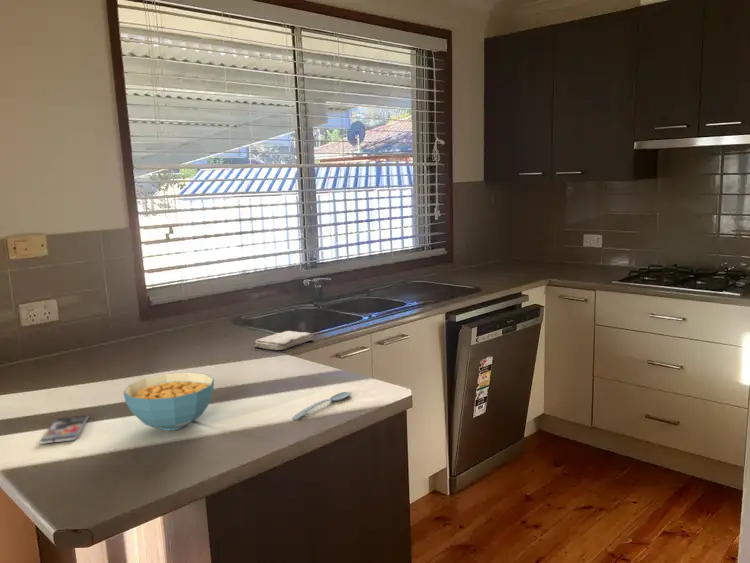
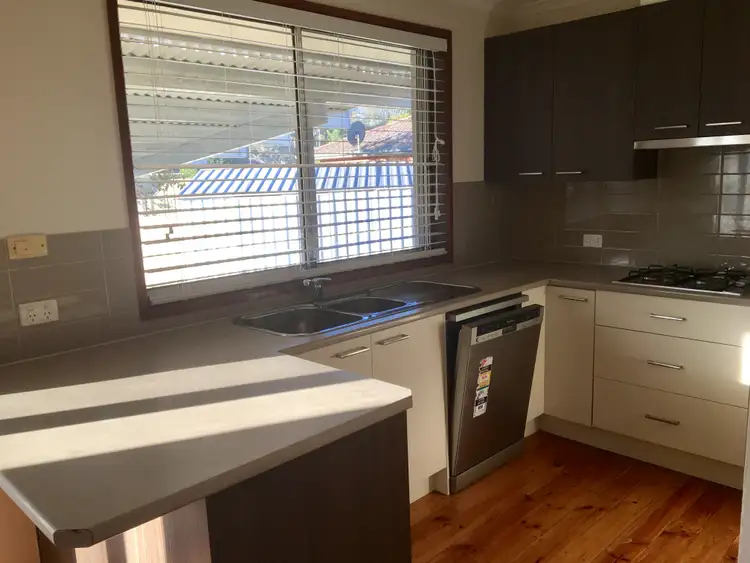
- smartphone [39,414,89,445]
- washcloth [254,330,315,351]
- cereal bowl [122,371,215,432]
- spoon [292,391,352,421]
